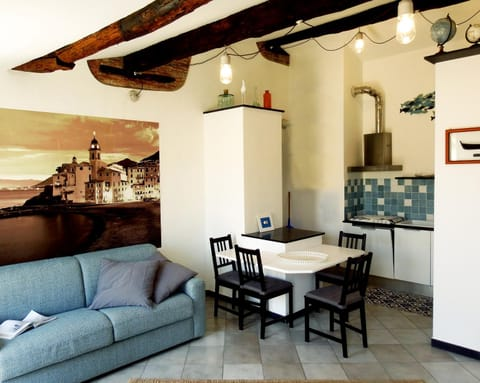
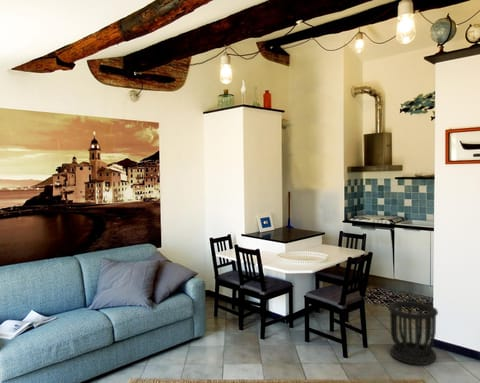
+ wastebasket [387,300,439,366]
